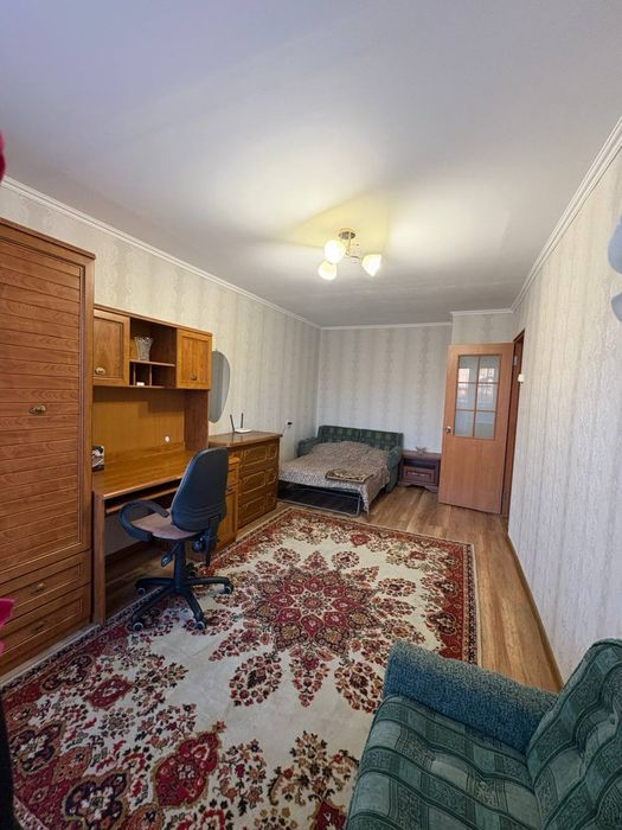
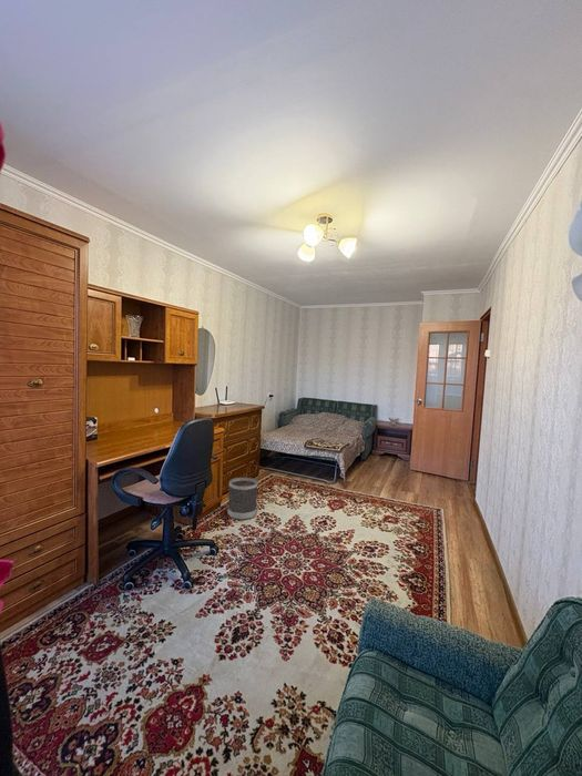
+ wastebasket [227,477,259,521]
